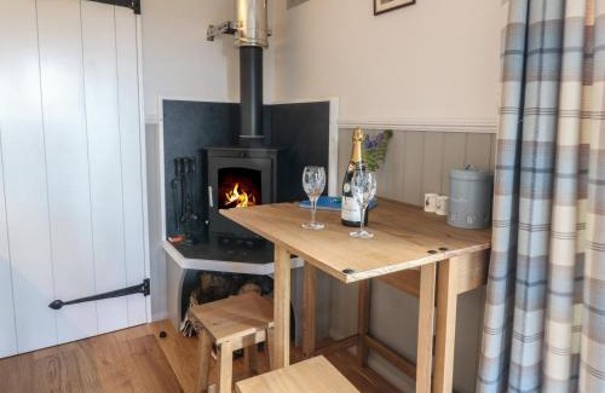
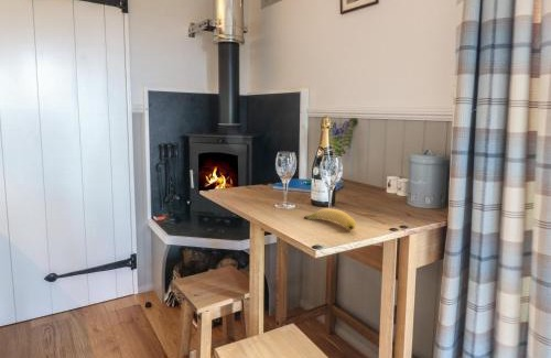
+ banana [303,207,357,231]
